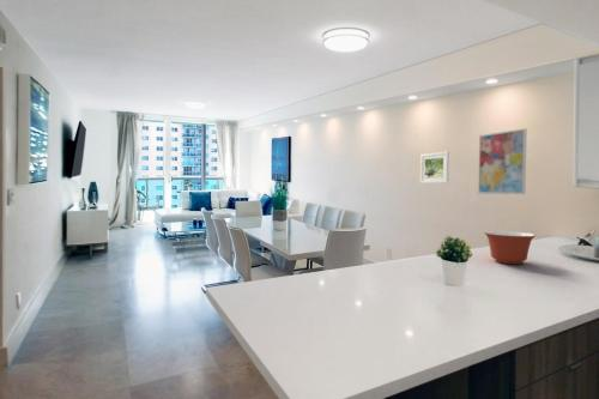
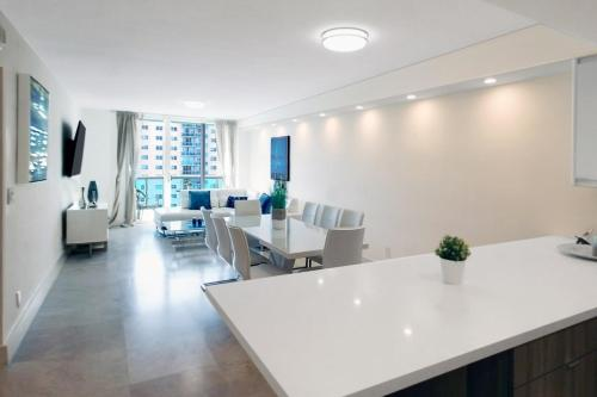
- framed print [419,151,450,185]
- wall art [477,127,528,195]
- mixing bowl [483,230,537,265]
